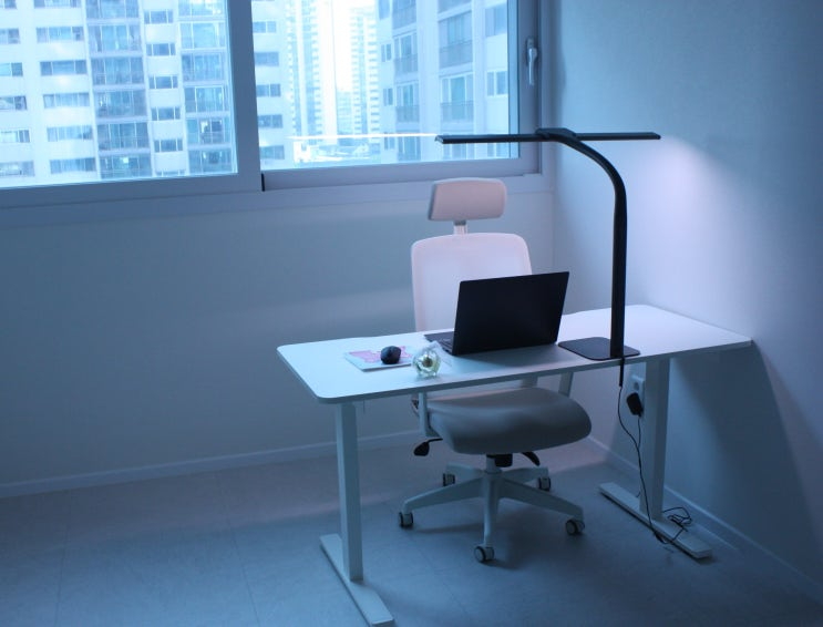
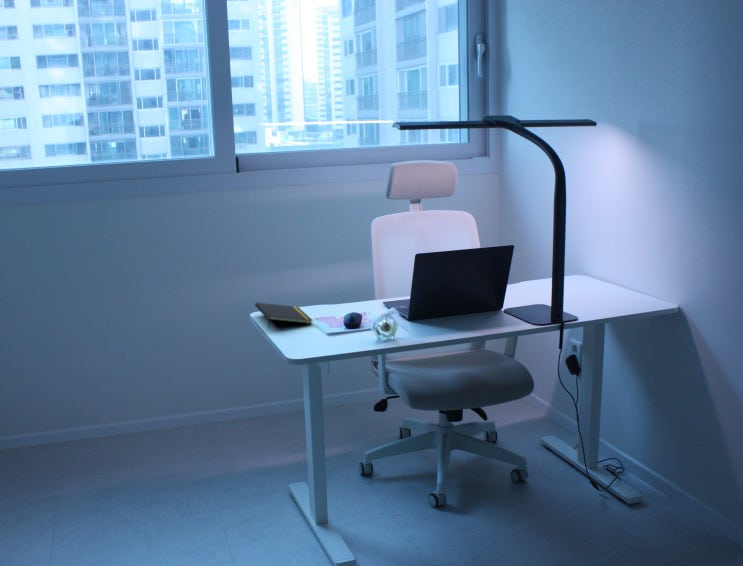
+ notepad [254,302,314,330]
